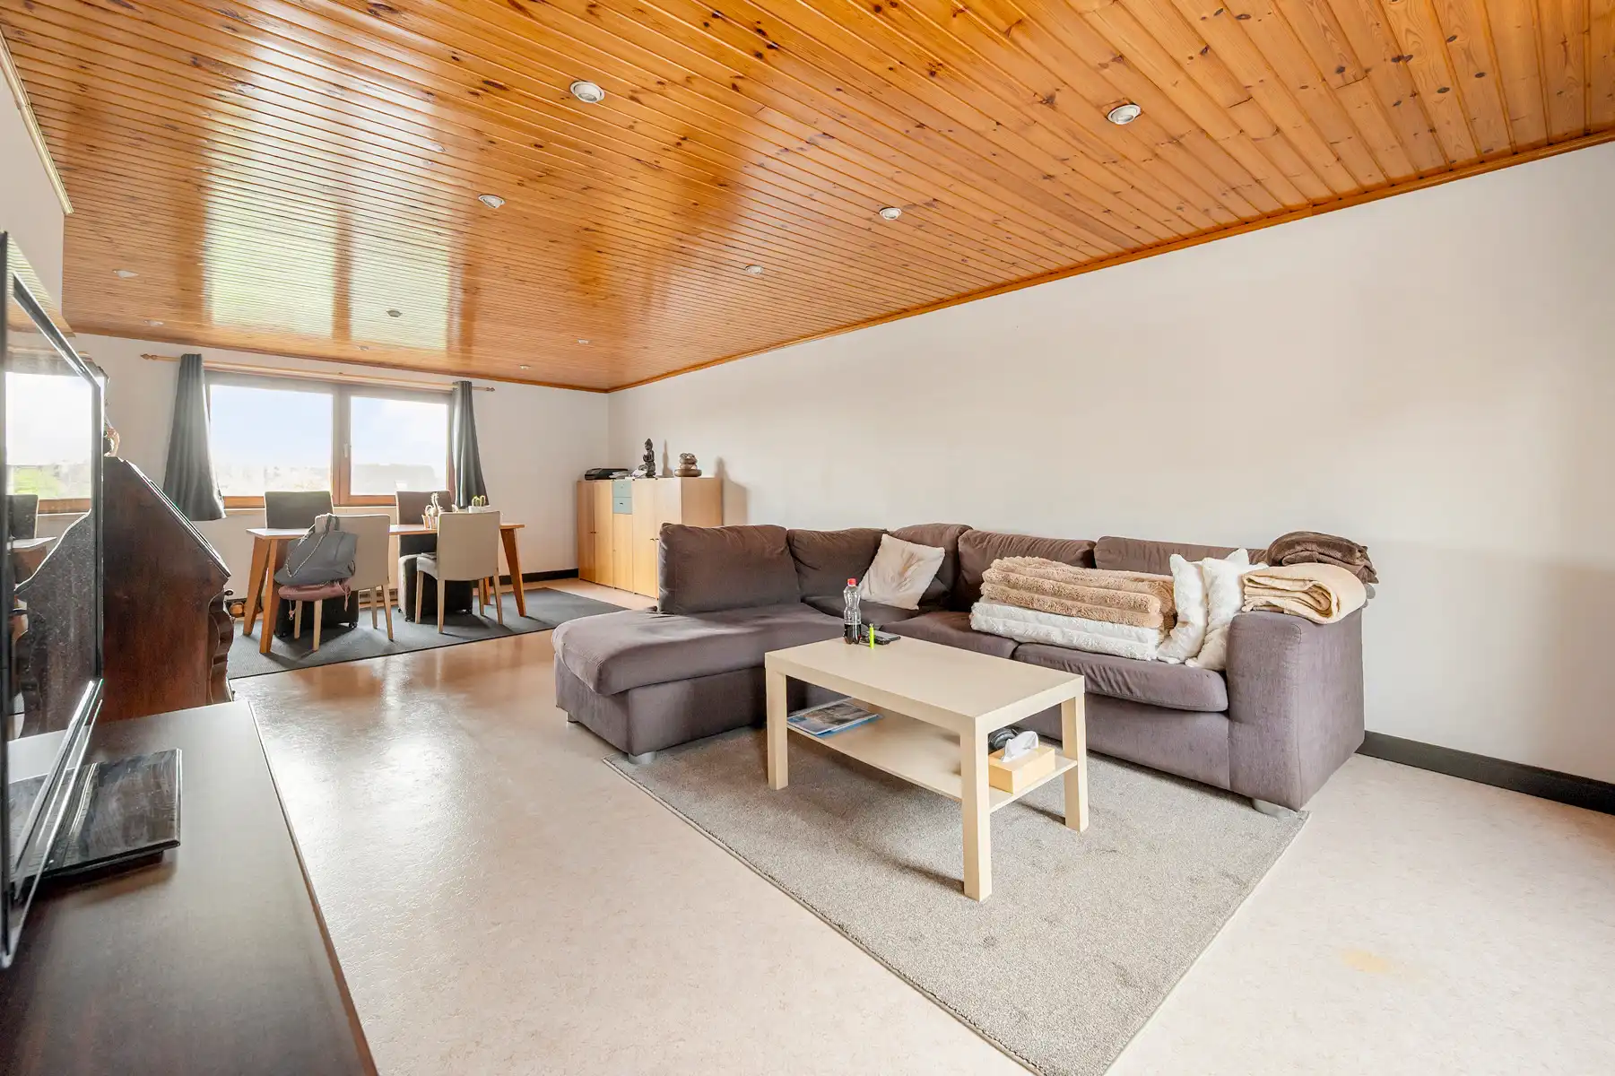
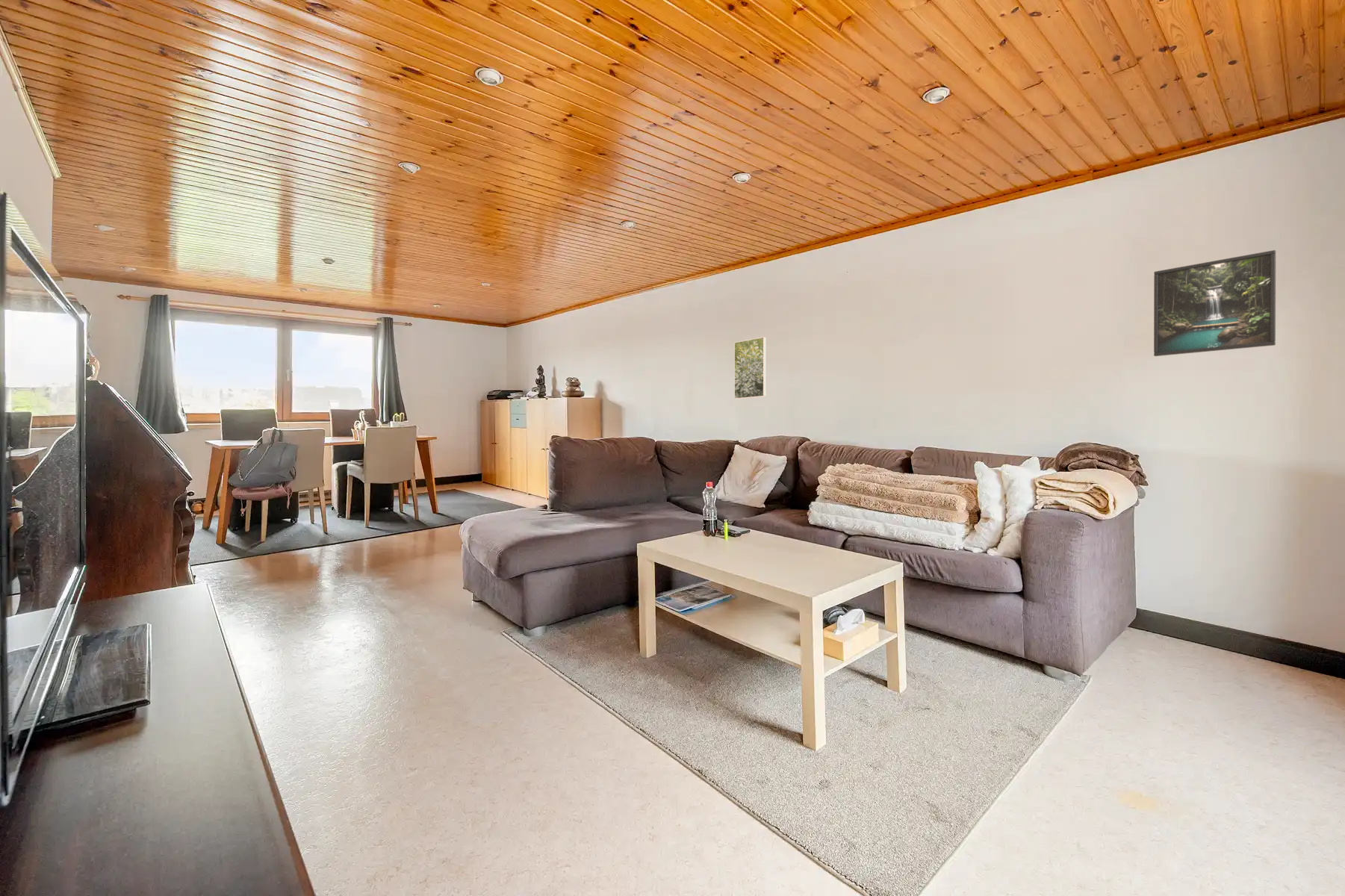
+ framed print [733,336,767,399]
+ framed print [1153,249,1276,357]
